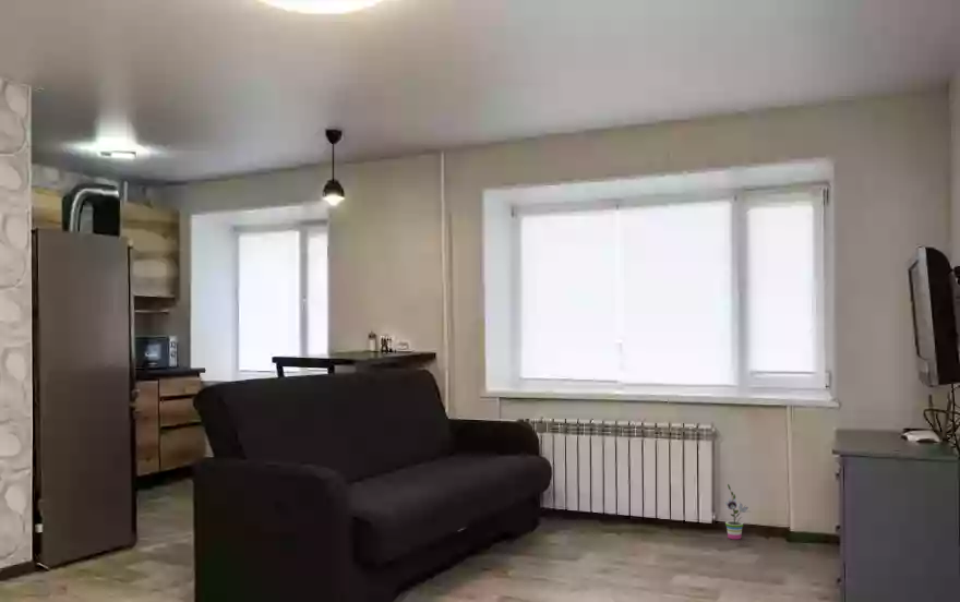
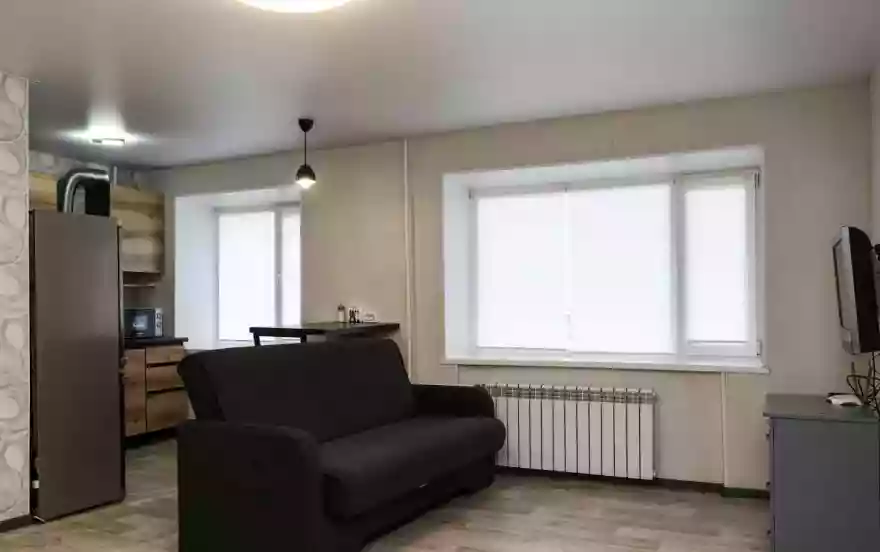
- potted plant [722,483,753,540]
